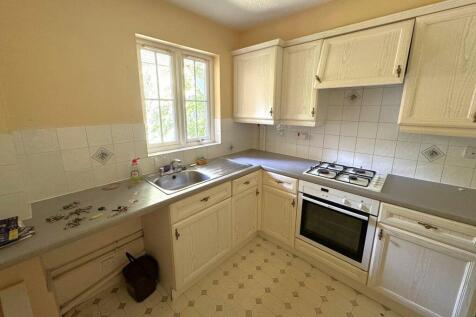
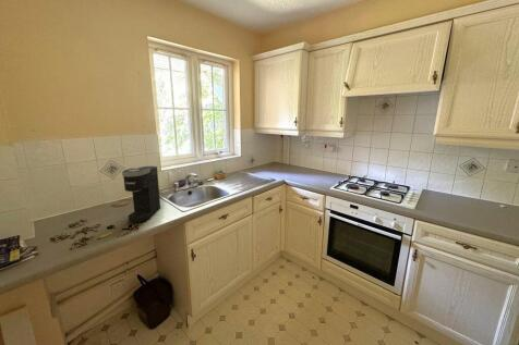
+ coffee maker [121,165,161,224]
